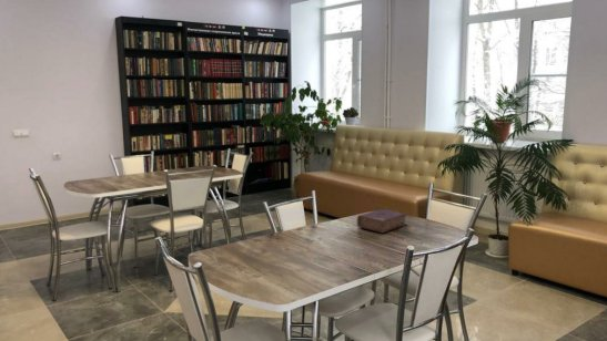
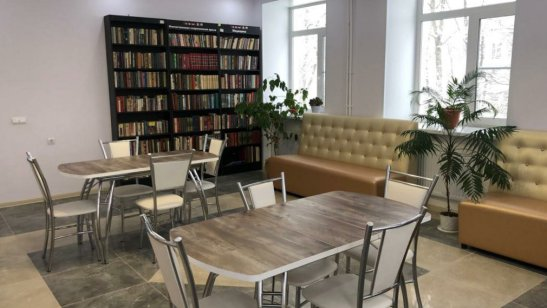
- book [356,208,408,234]
